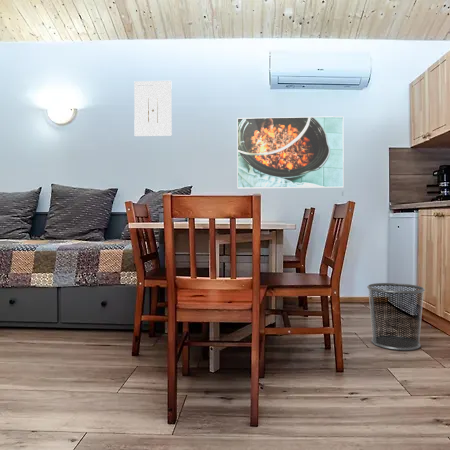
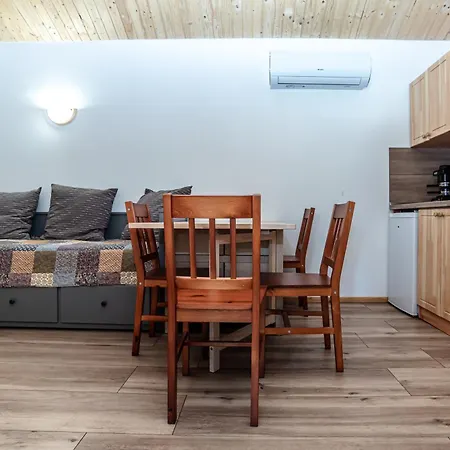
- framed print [236,115,345,189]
- waste bin [366,282,426,352]
- wall art [133,80,173,137]
